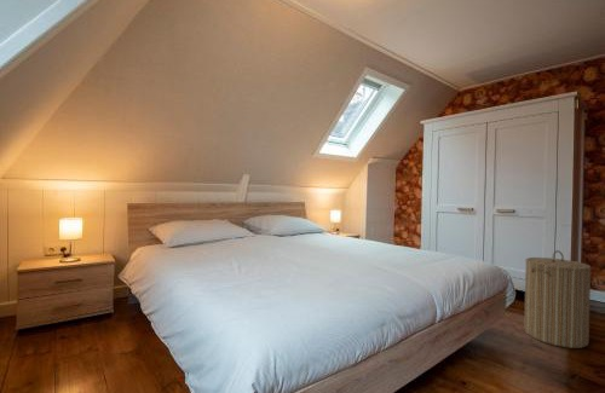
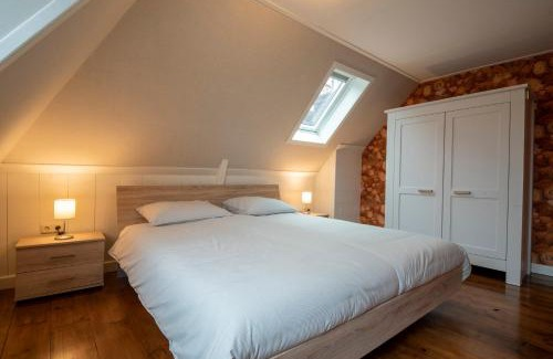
- laundry hamper [523,249,592,349]
